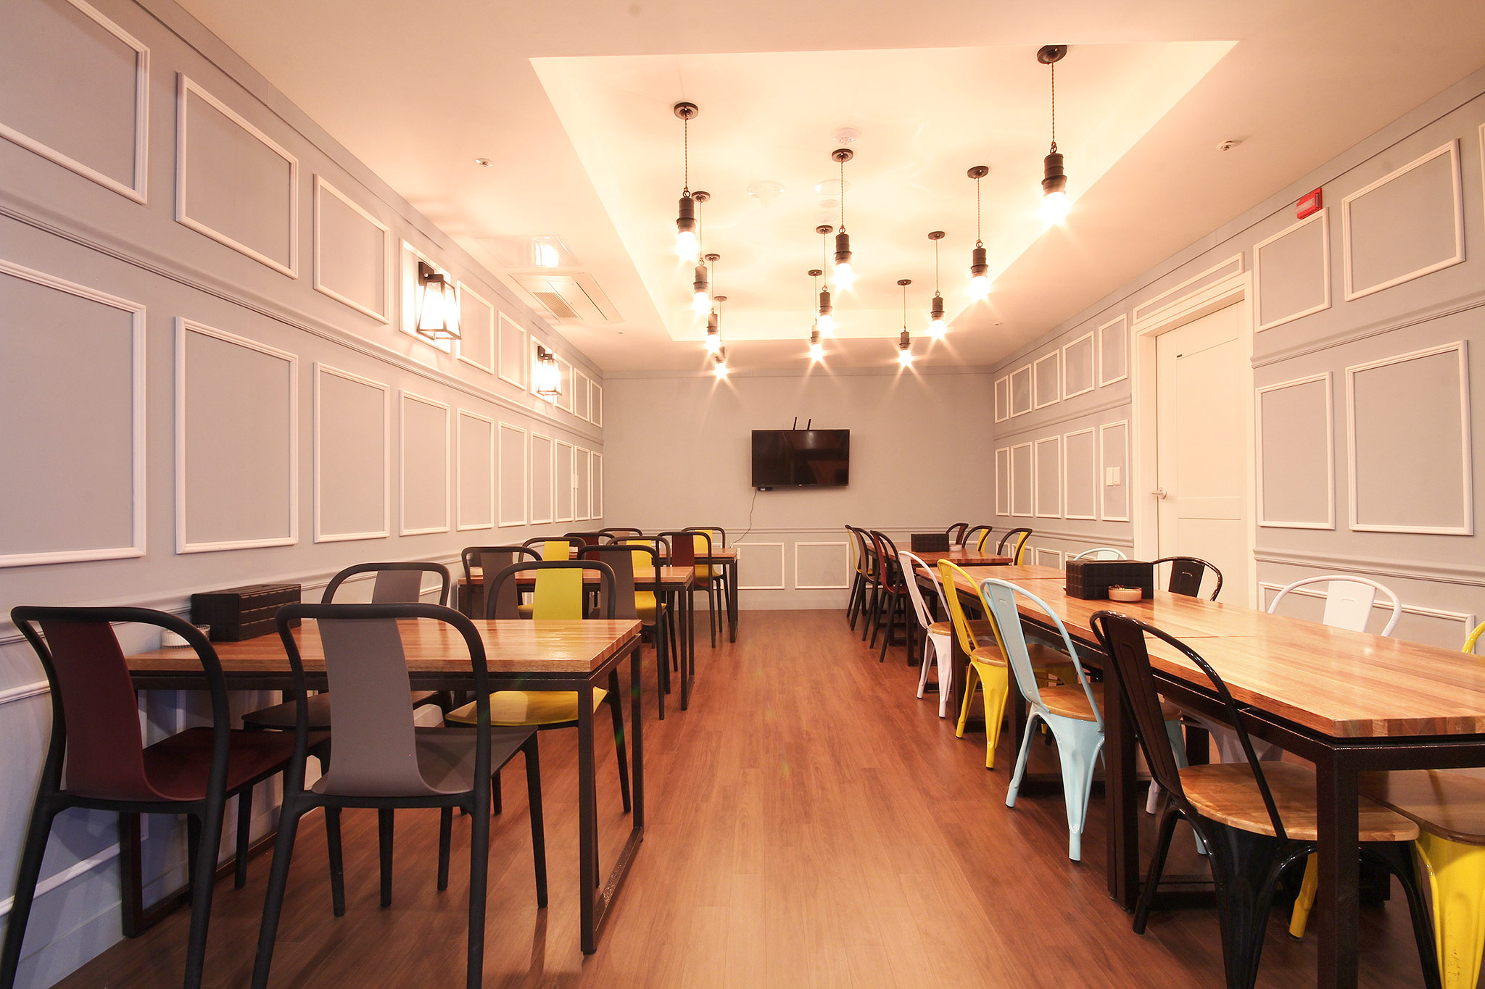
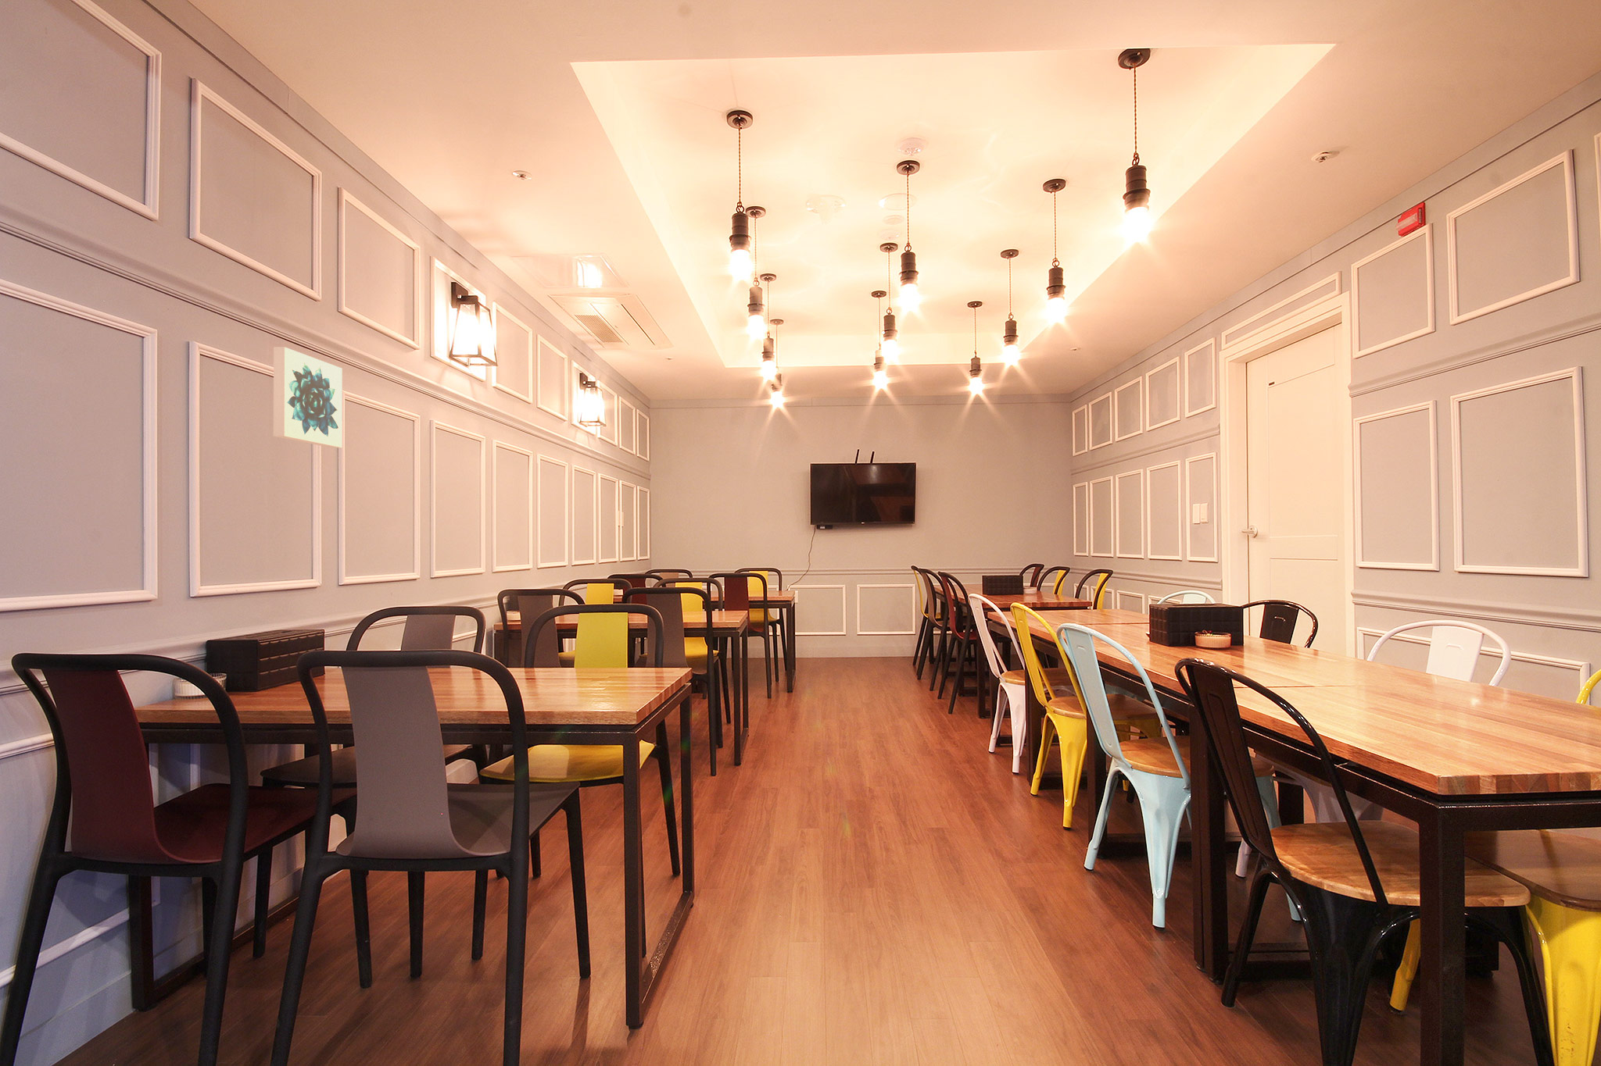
+ wall art [273,346,343,449]
